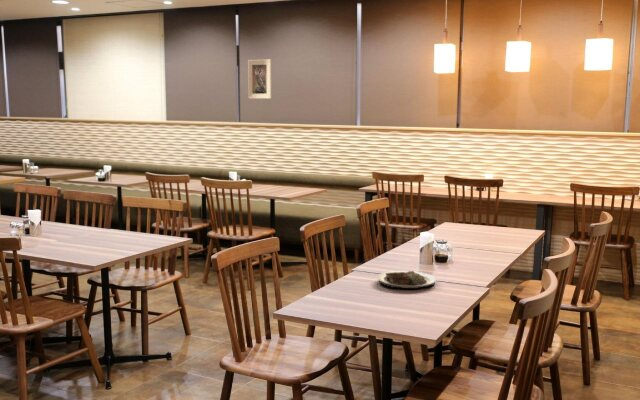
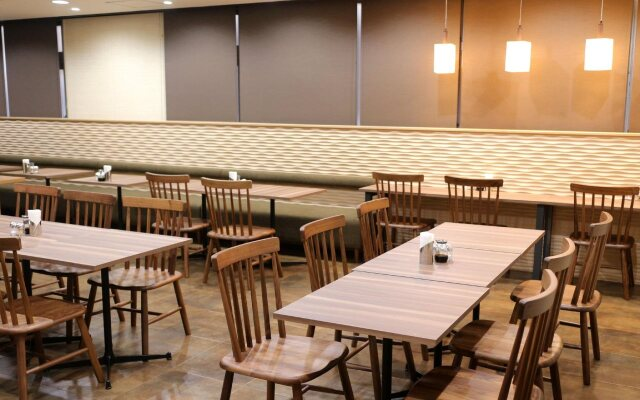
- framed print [247,58,273,100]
- plate [377,270,437,290]
